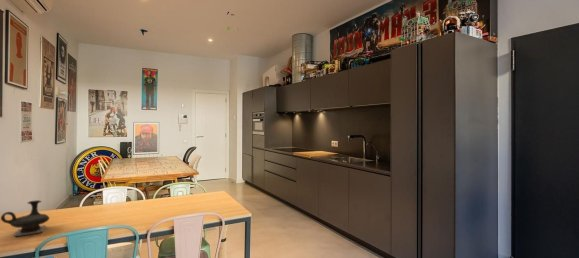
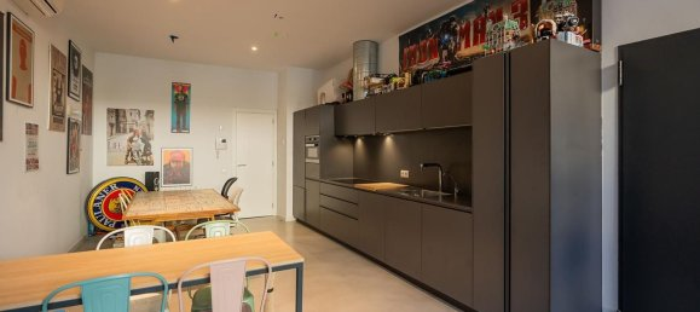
- teapot [0,199,50,238]
